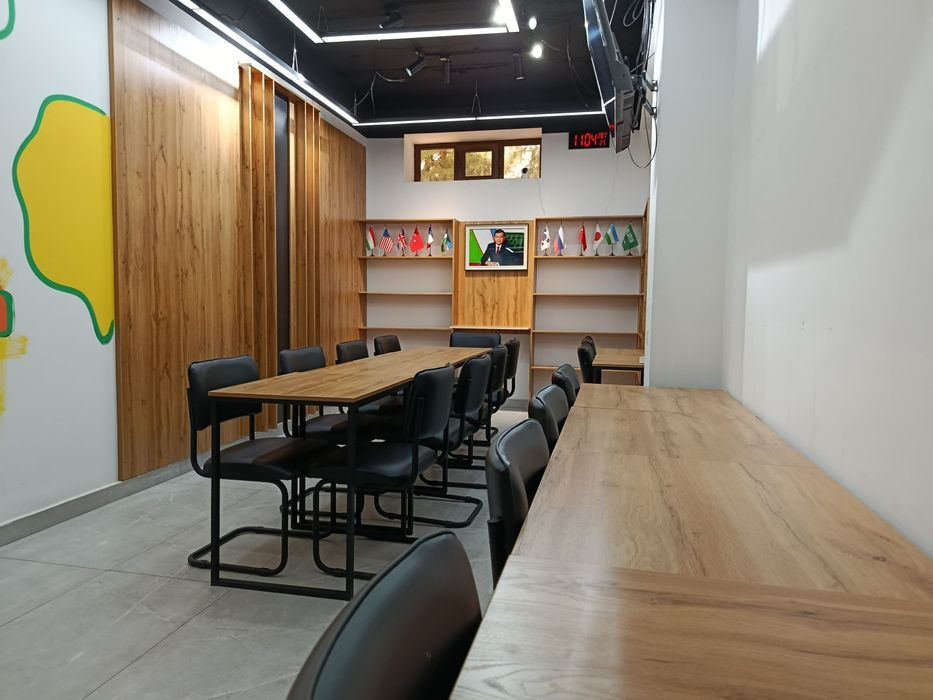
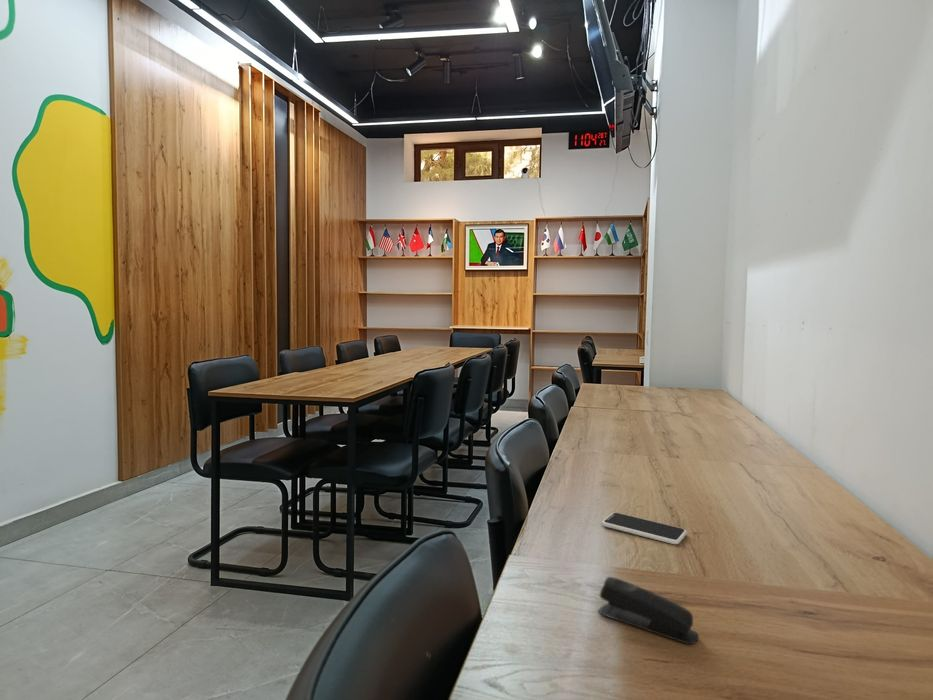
+ stapler [597,576,700,645]
+ smartphone [601,512,688,545]
